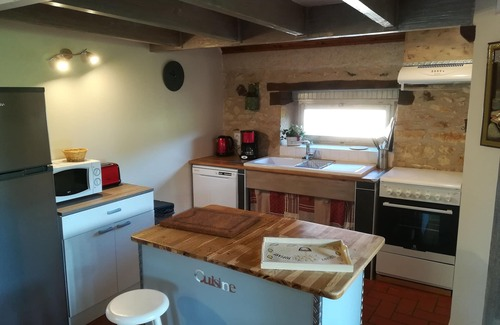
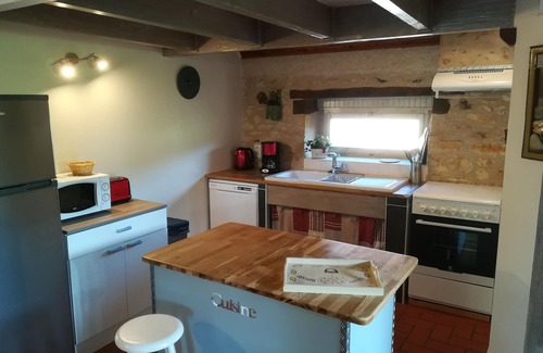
- cutting board [159,206,262,239]
